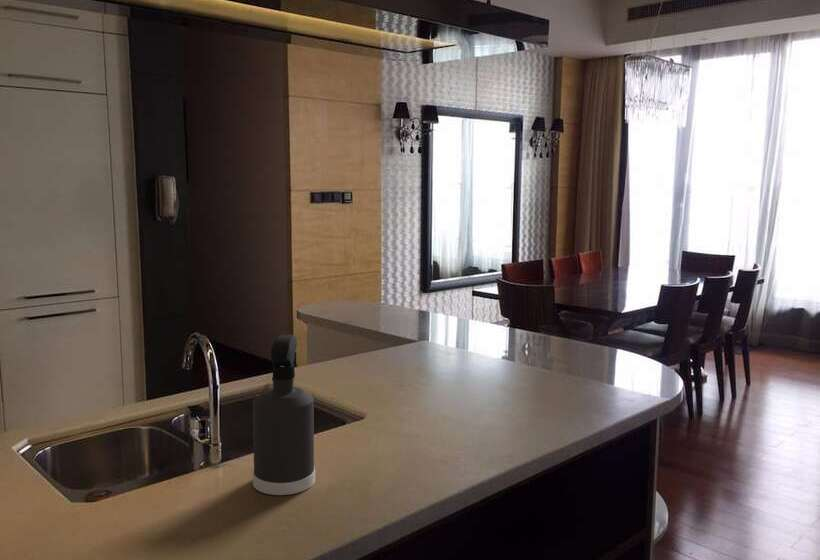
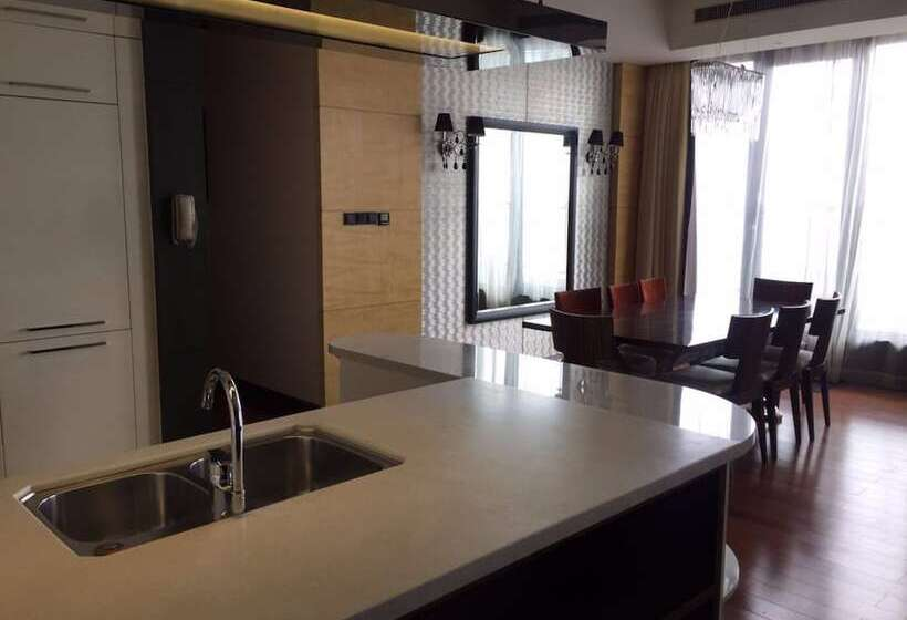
- spray bottle [252,334,316,496]
